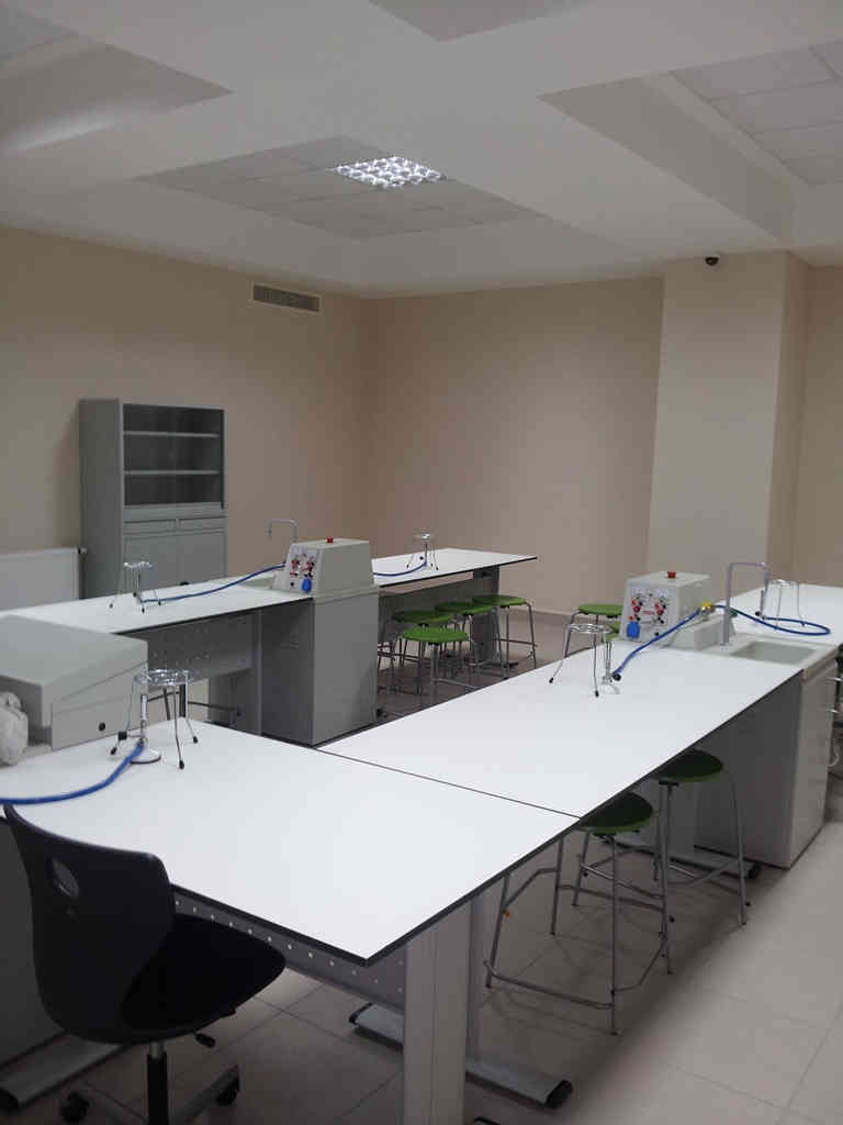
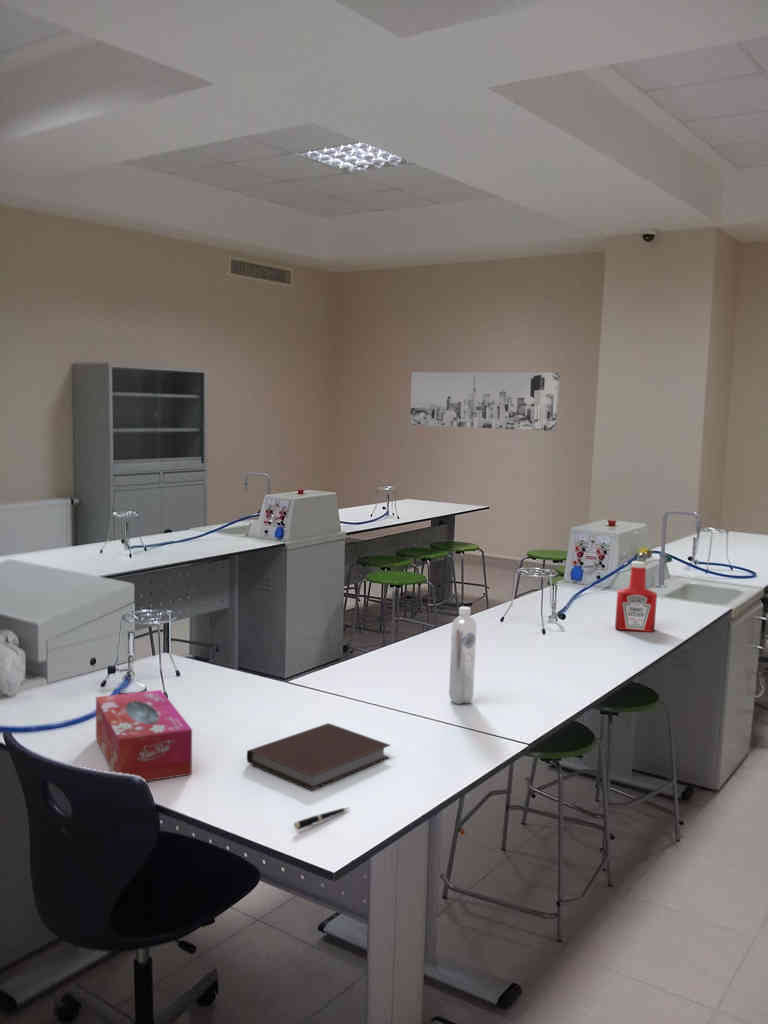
+ wall art [409,371,561,432]
+ beverage bottle [448,605,477,705]
+ pen [293,807,350,831]
+ notebook [246,722,392,791]
+ tissue box [95,689,193,782]
+ soap bottle [614,560,658,633]
